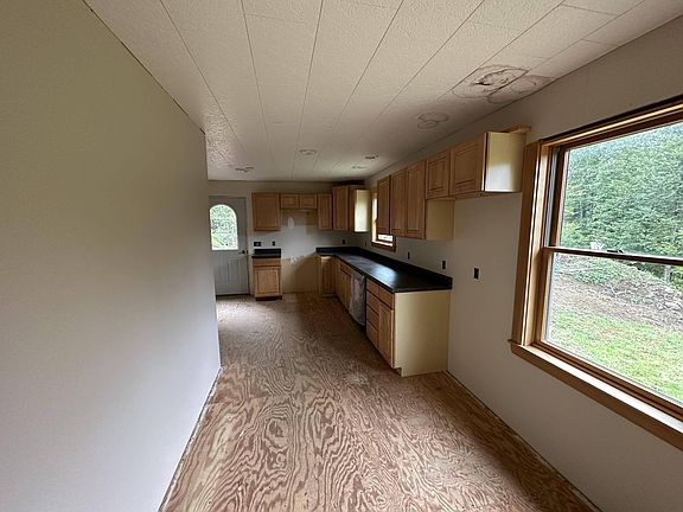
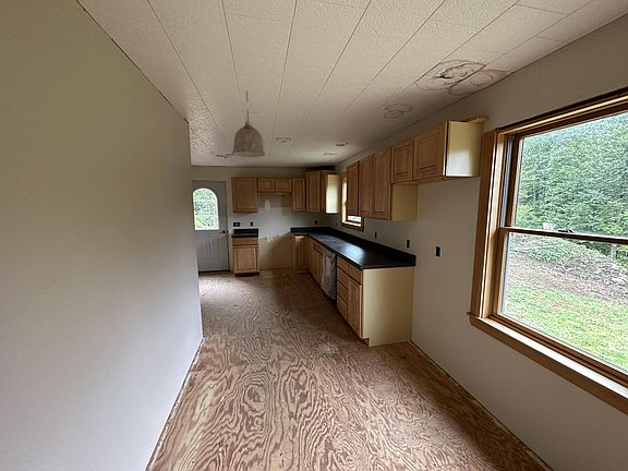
+ pendant lamp [231,90,266,158]
